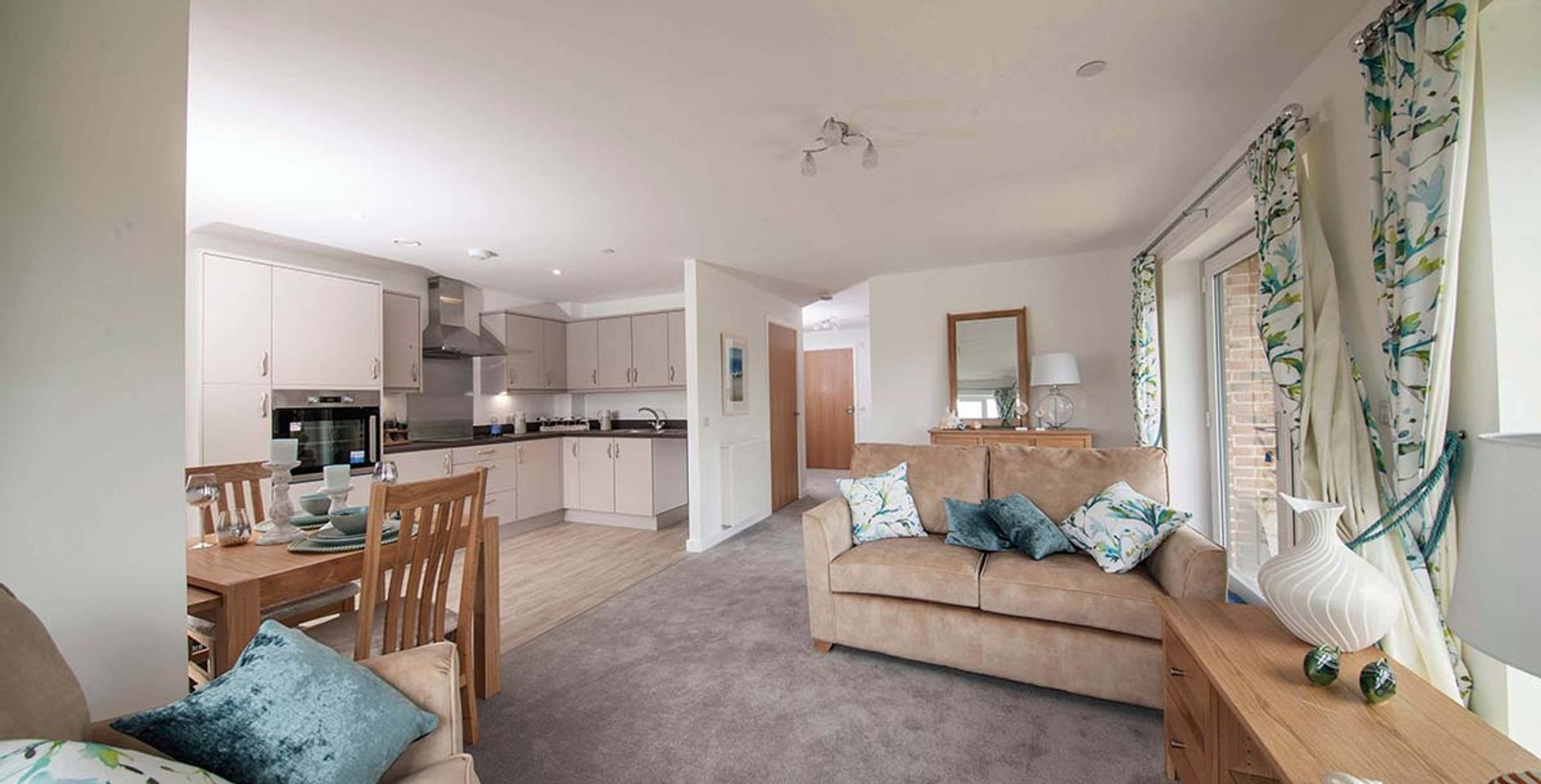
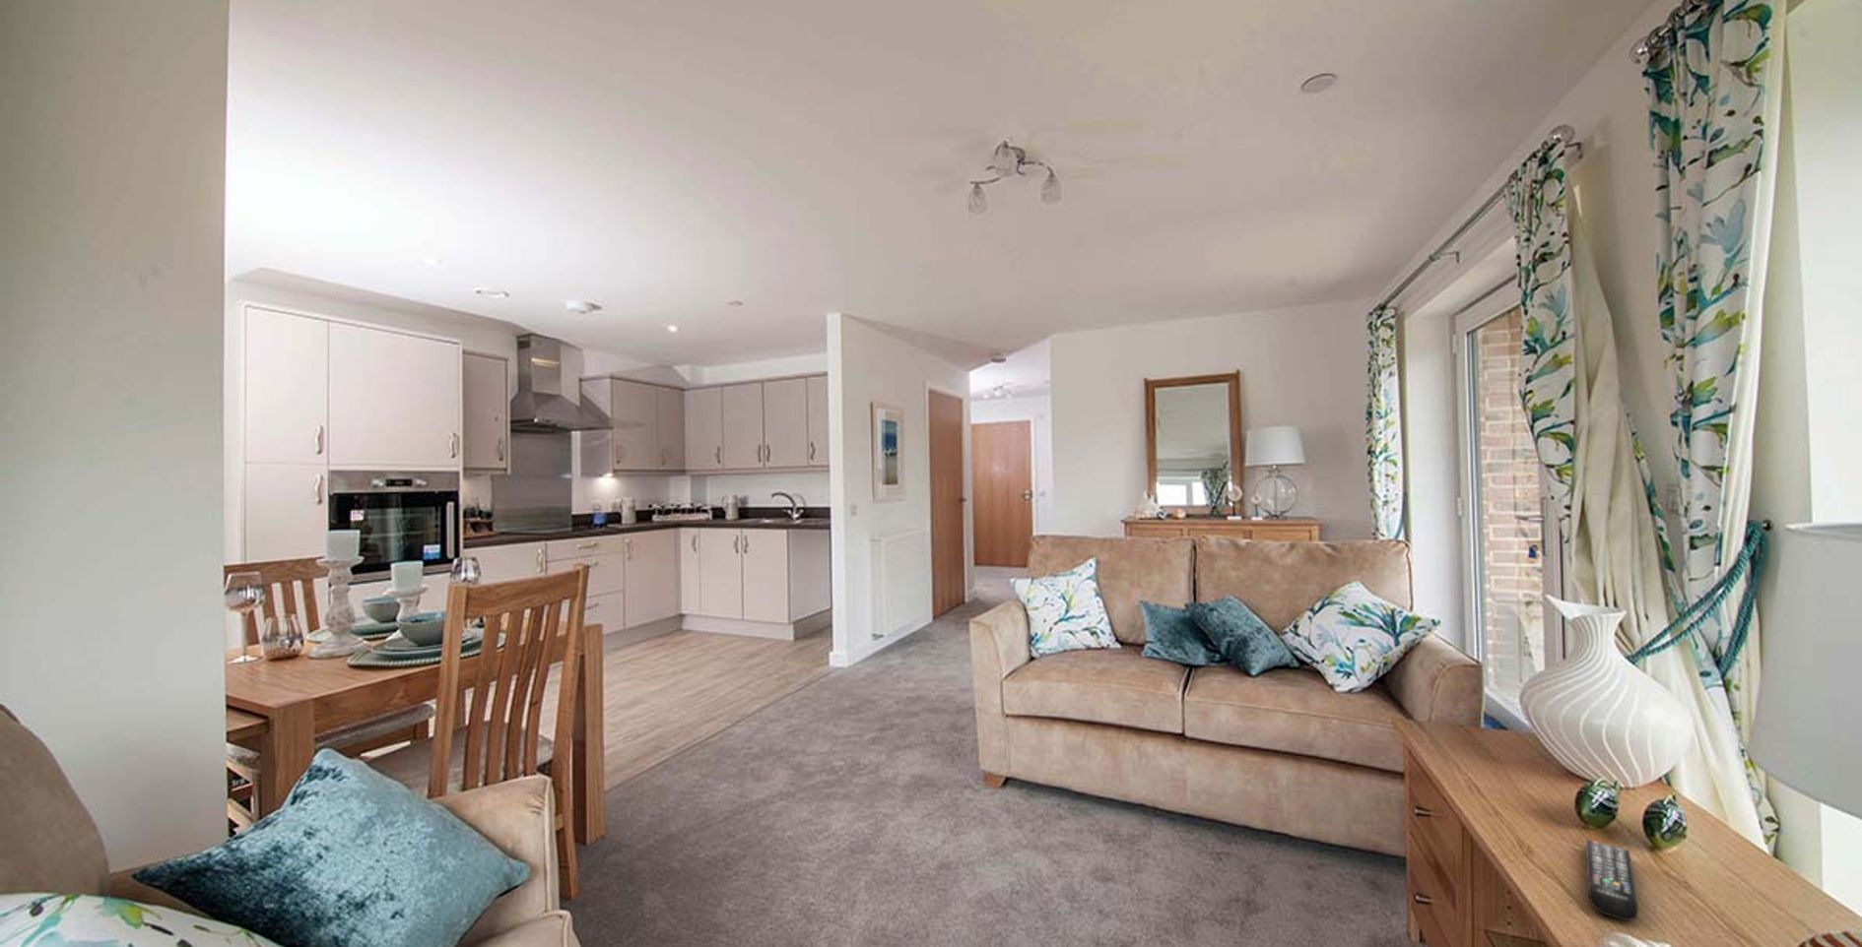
+ remote control [1585,838,1640,922]
